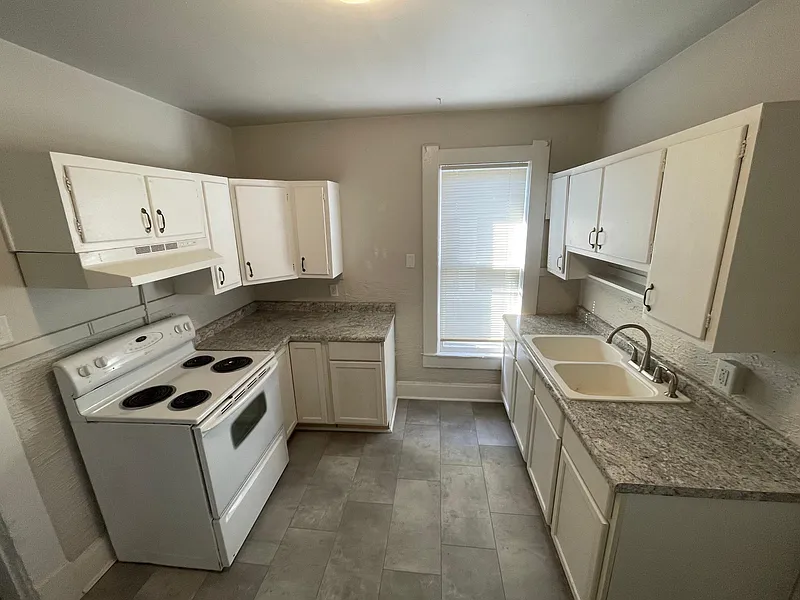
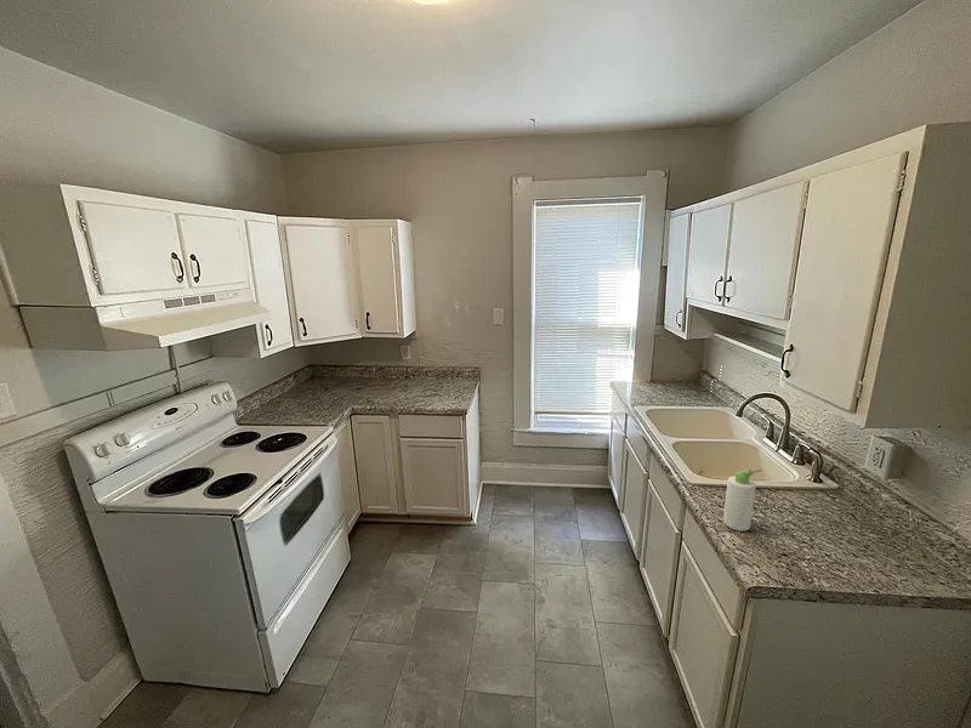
+ bottle [722,468,763,533]
